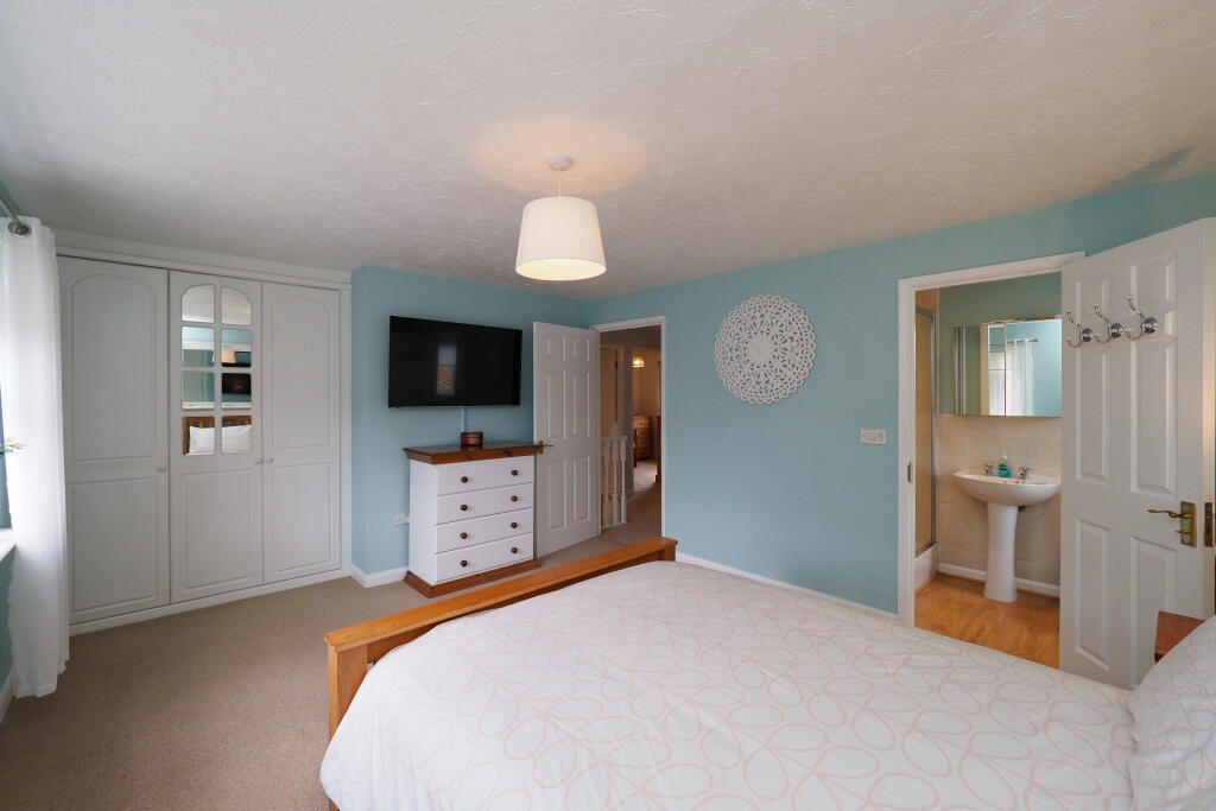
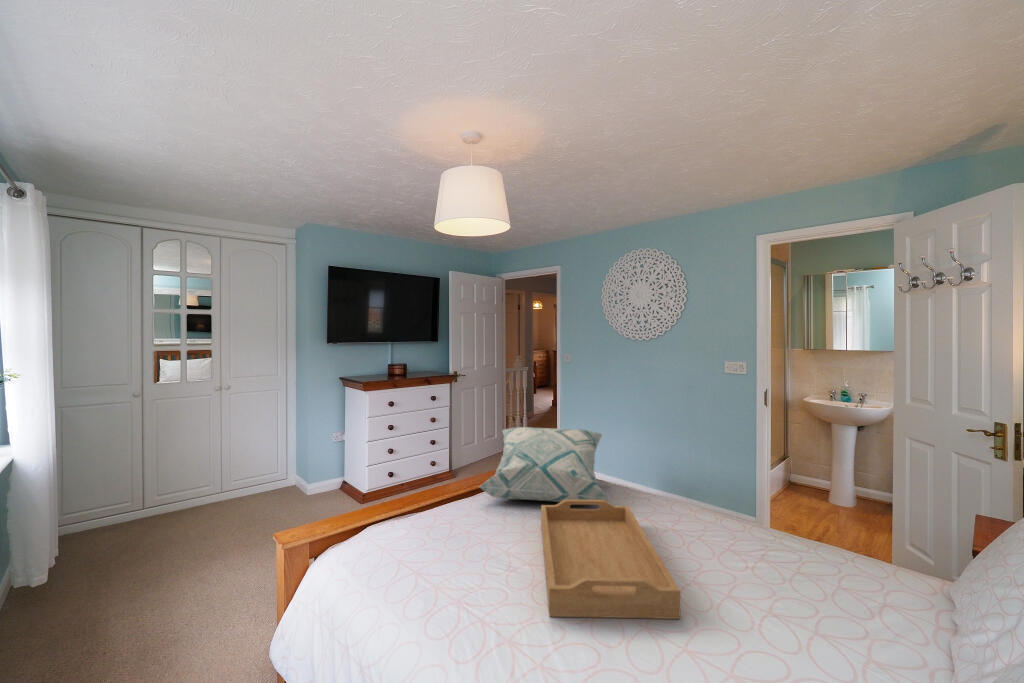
+ decorative pillow [478,426,610,503]
+ serving tray [540,500,681,620]
